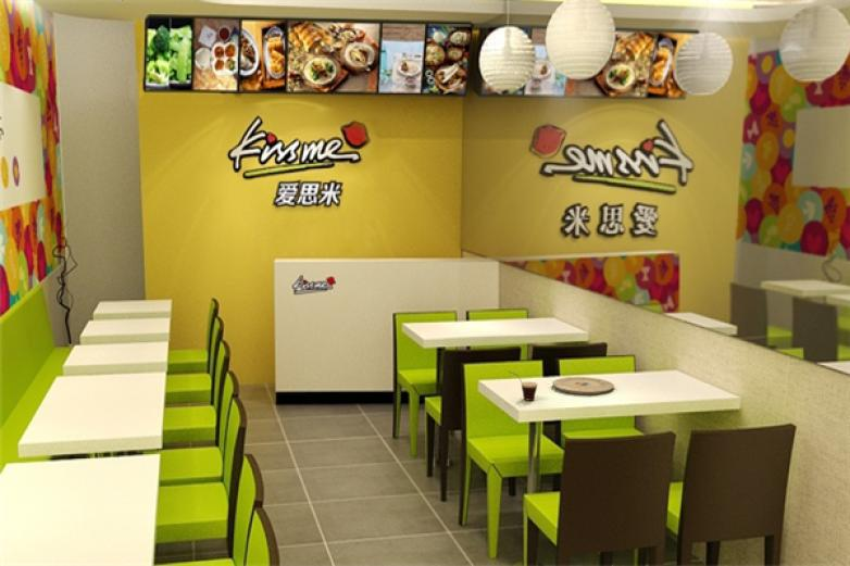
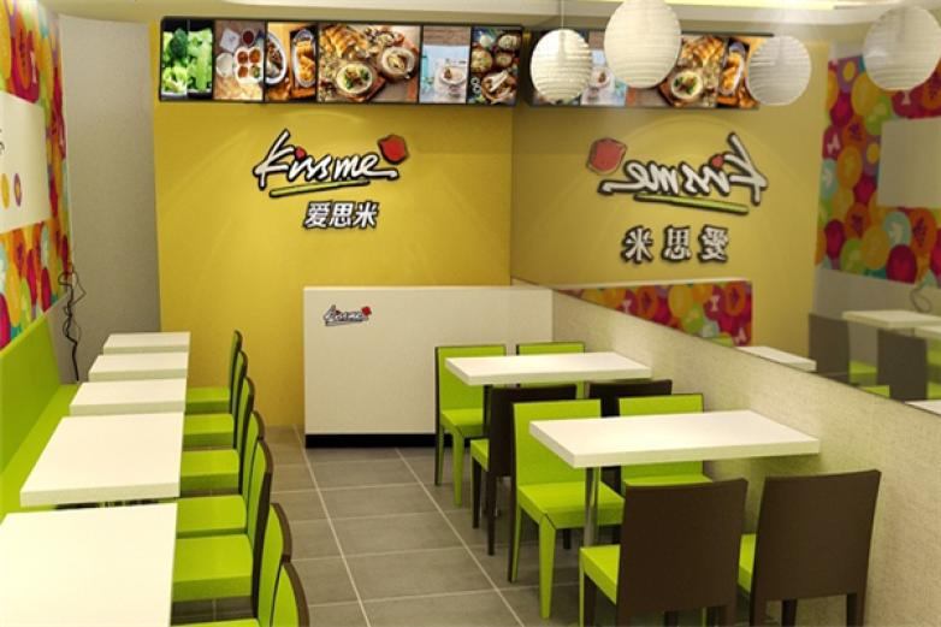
- plate [551,376,615,395]
- cup [507,370,538,402]
